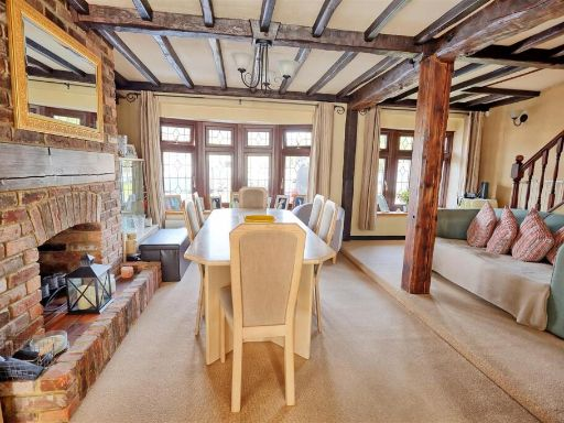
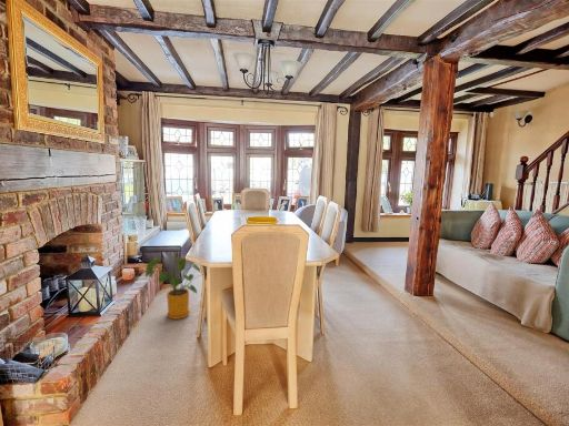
+ house plant [144,255,202,321]
